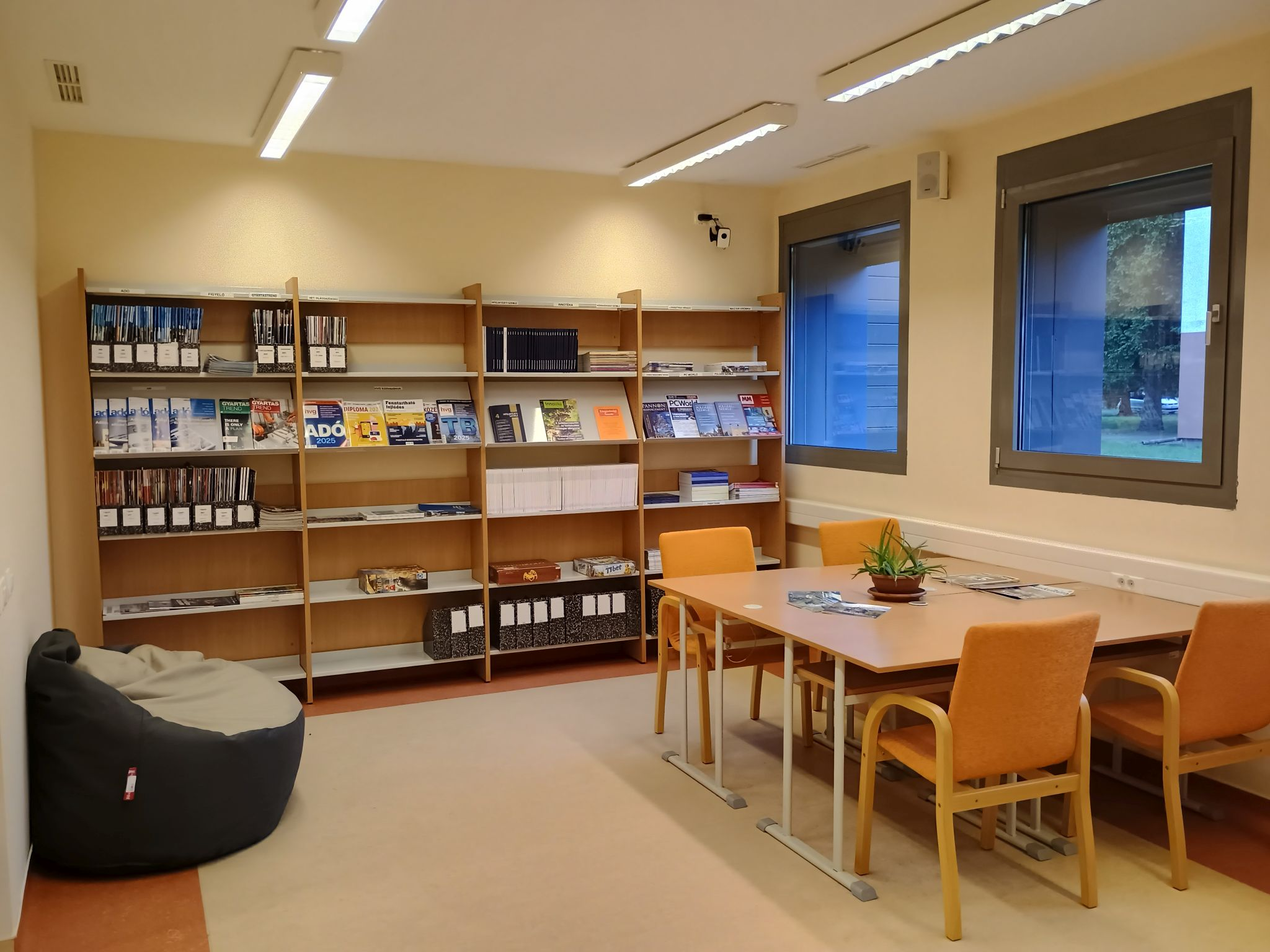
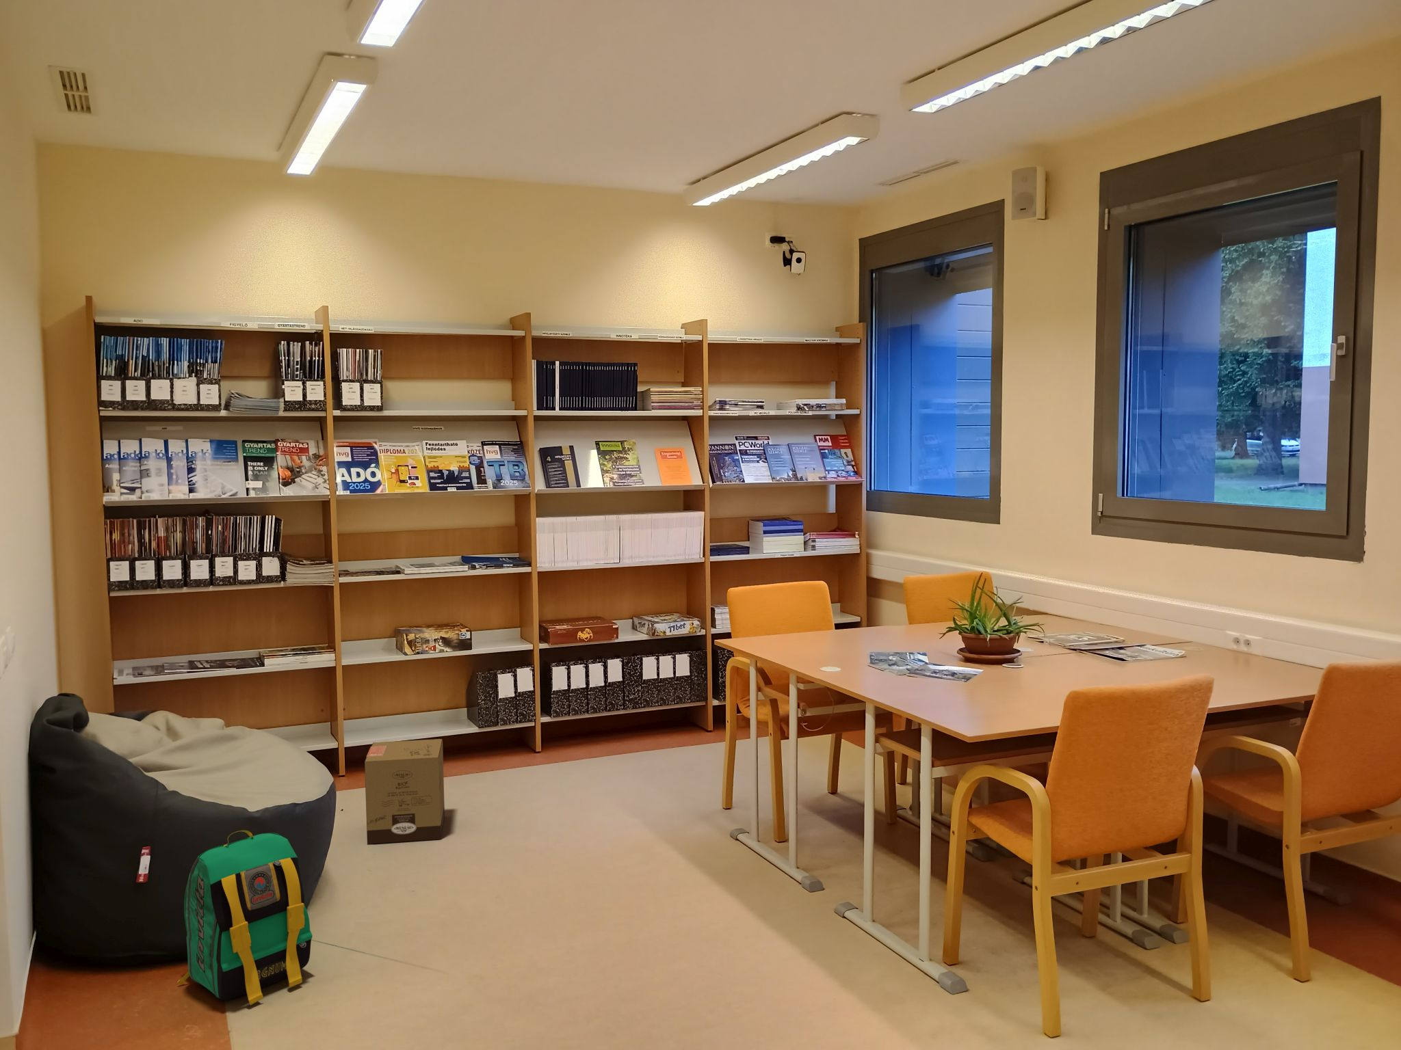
+ backpack [177,829,313,1006]
+ cardboard box [364,738,446,845]
